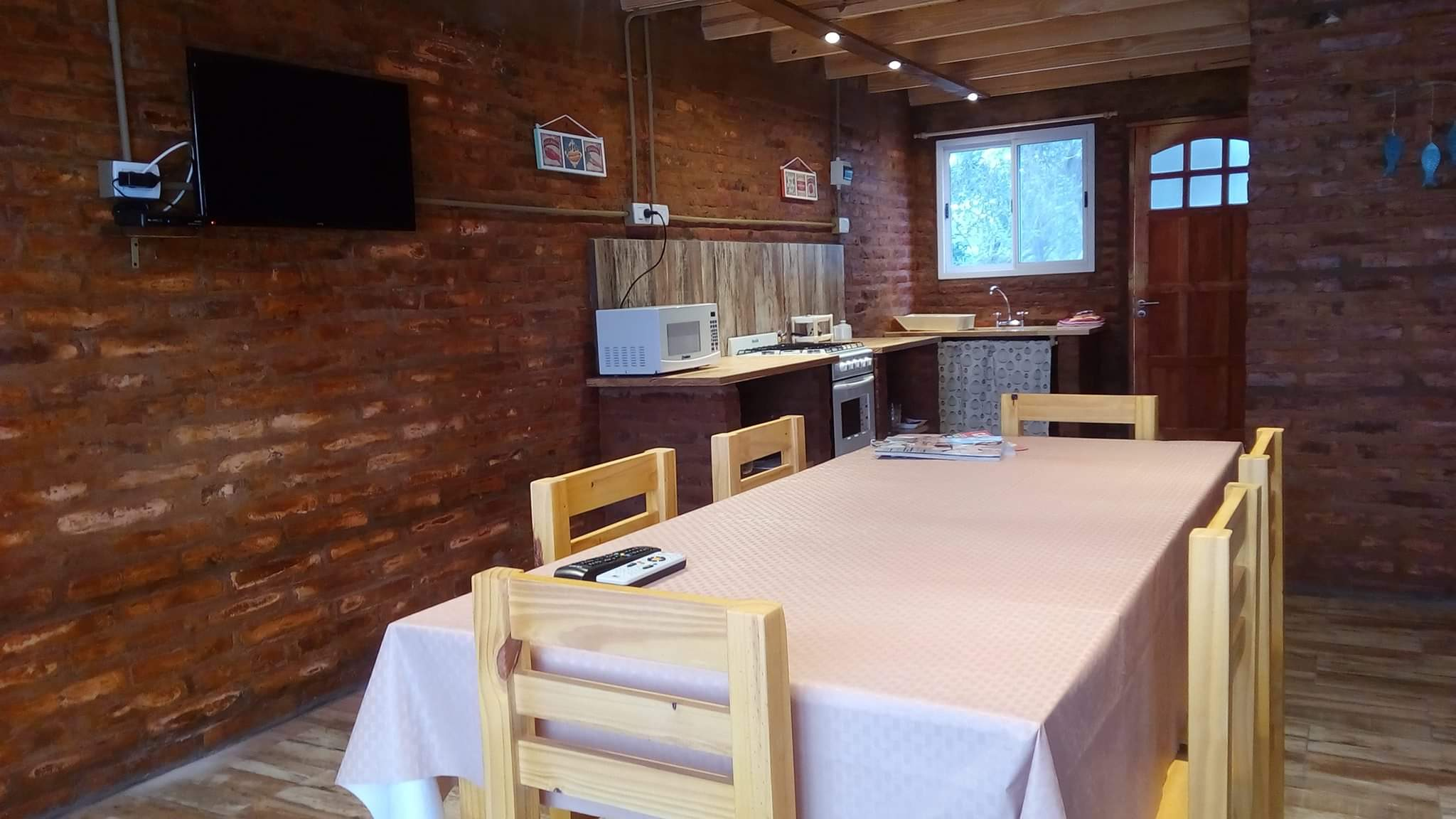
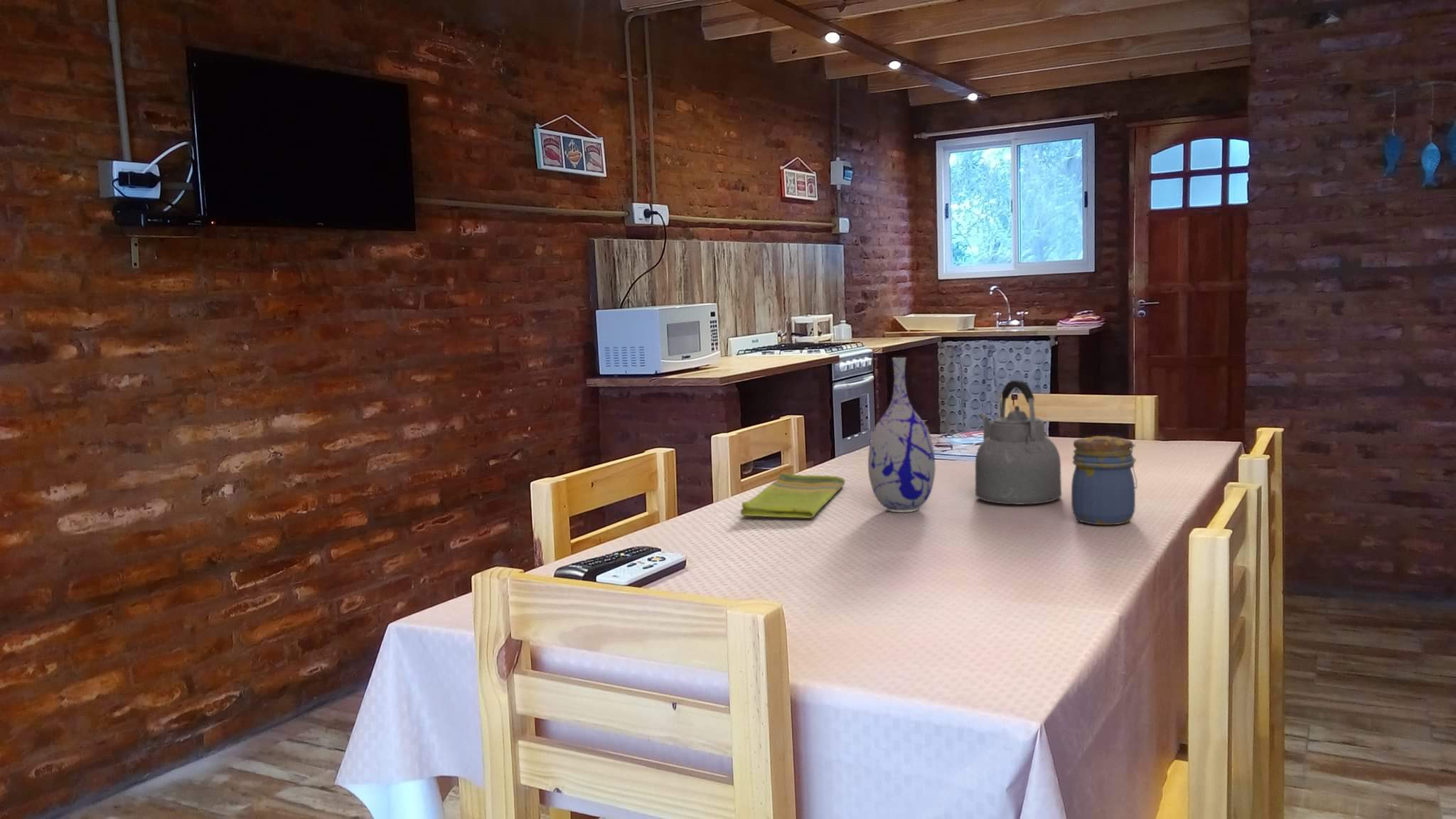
+ jar [1071,435,1138,525]
+ vase [867,357,936,513]
+ kettle [974,380,1062,505]
+ dish towel [739,472,846,519]
